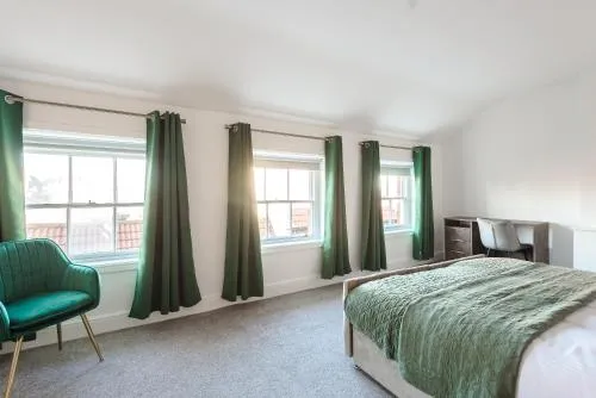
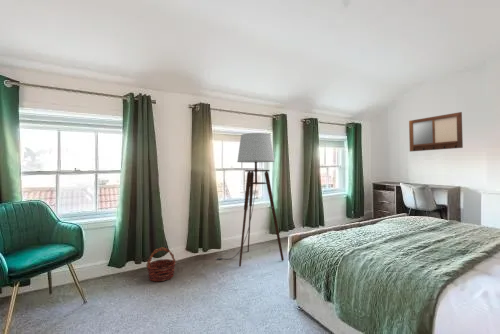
+ floor lamp [215,132,285,268]
+ writing board [408,111,464,153]
+ basket [145,247,177,282]
